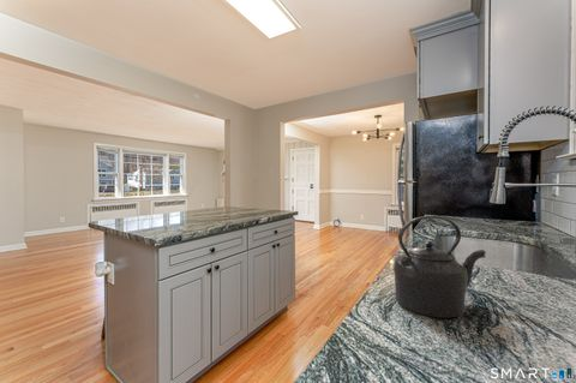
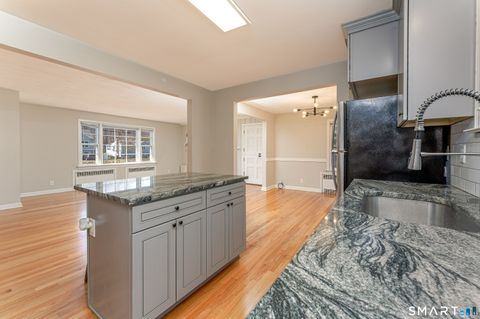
- kettle [392,215,487,319]
